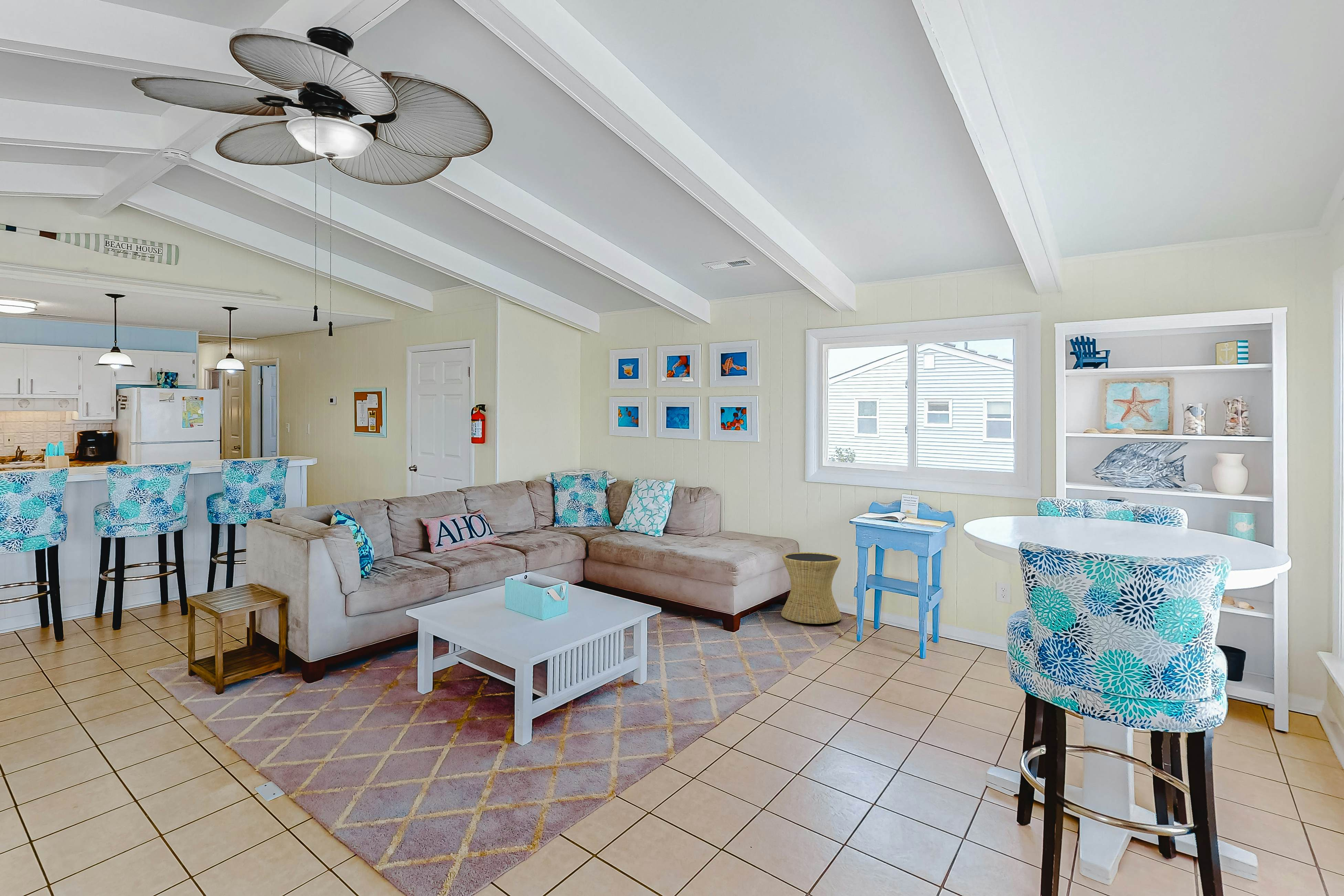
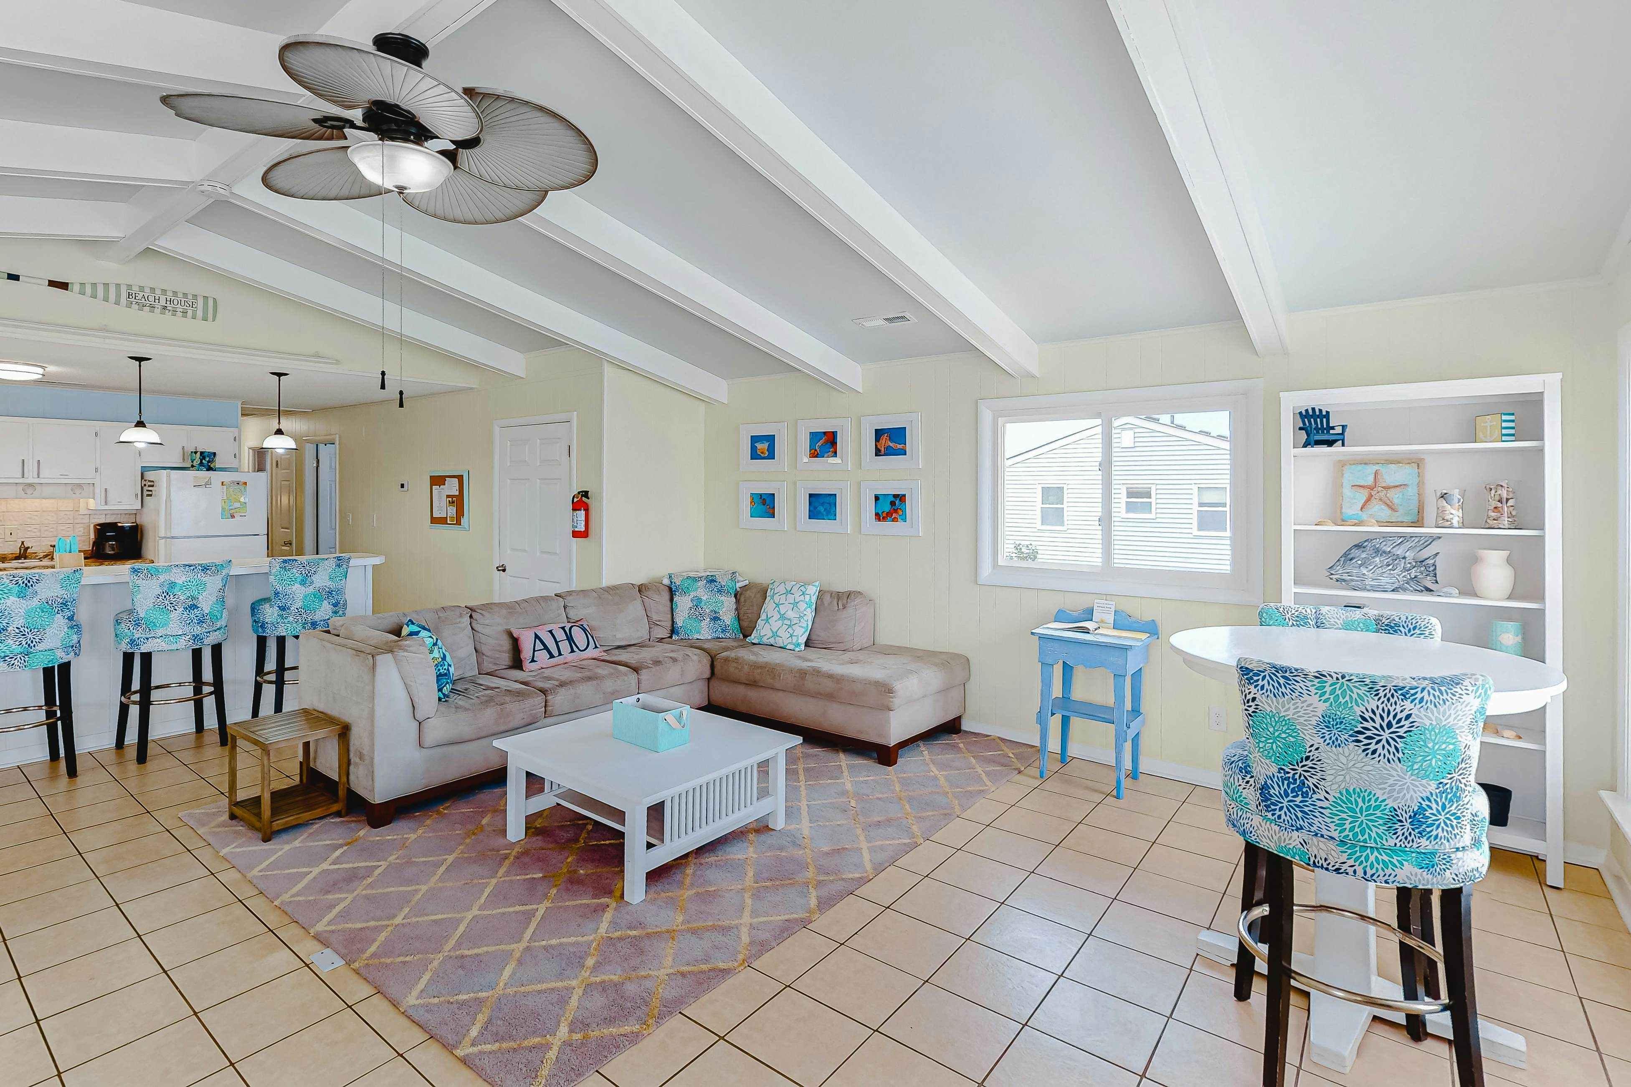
- side table [781,552,842,624]
